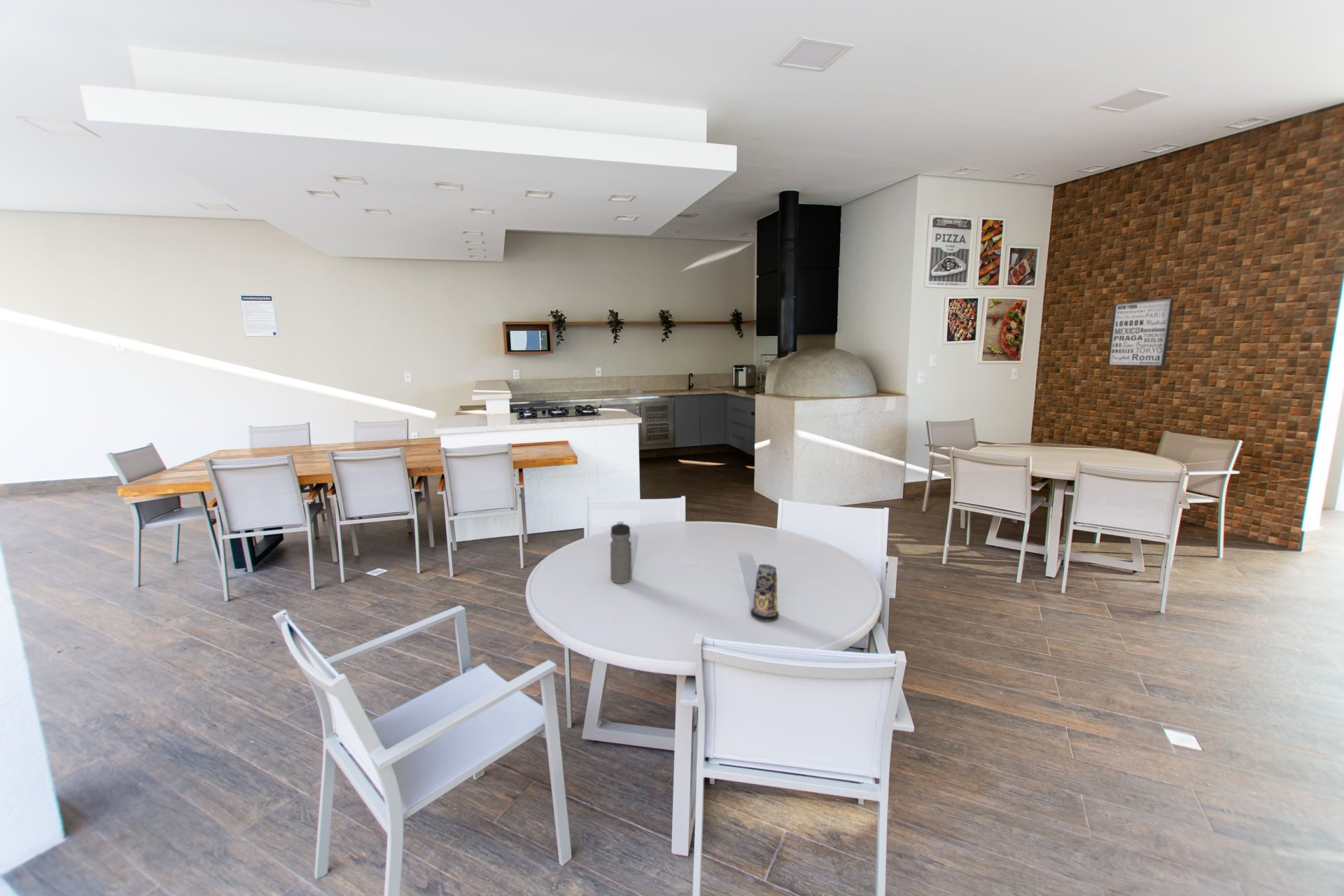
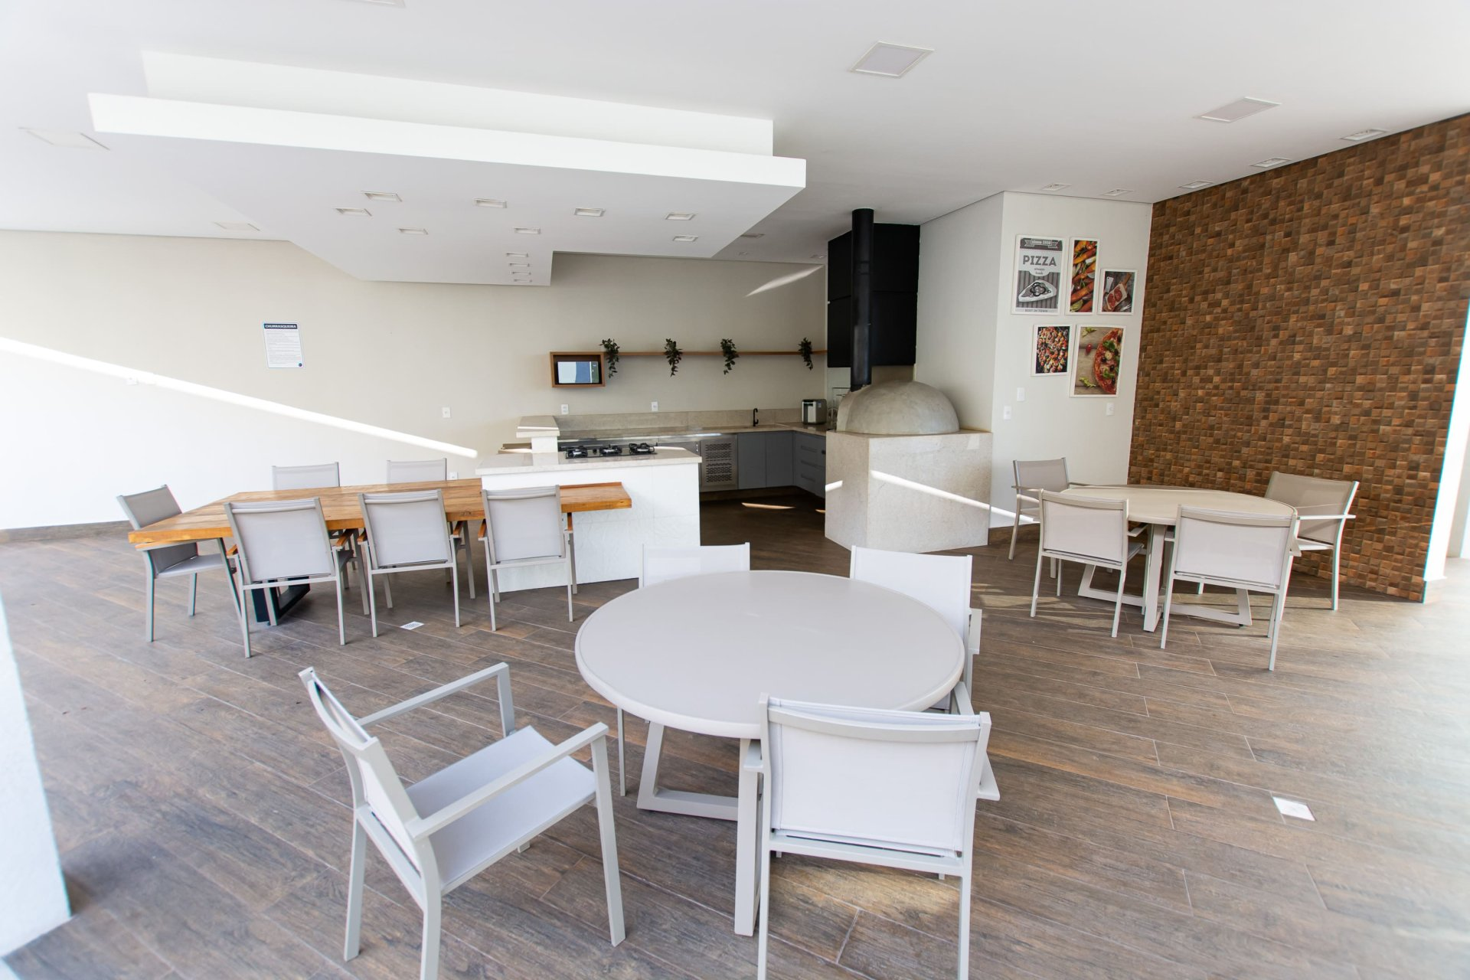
- wall art [1106,298,1175,367]
- candle [750,563,780,622]
- water bottle [609,521,633,584]
